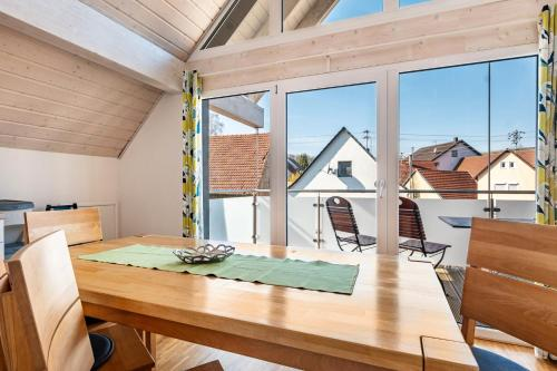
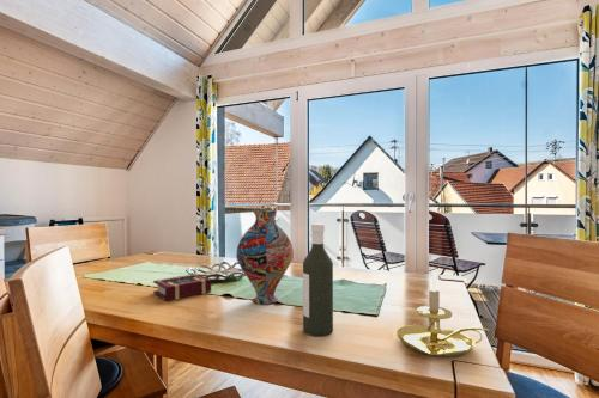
+ book [152,273,212,301]
+ bottle [302,222,334,337]
+ candle holder [395,270,490,359]
+ vase [235,209,295,305]
